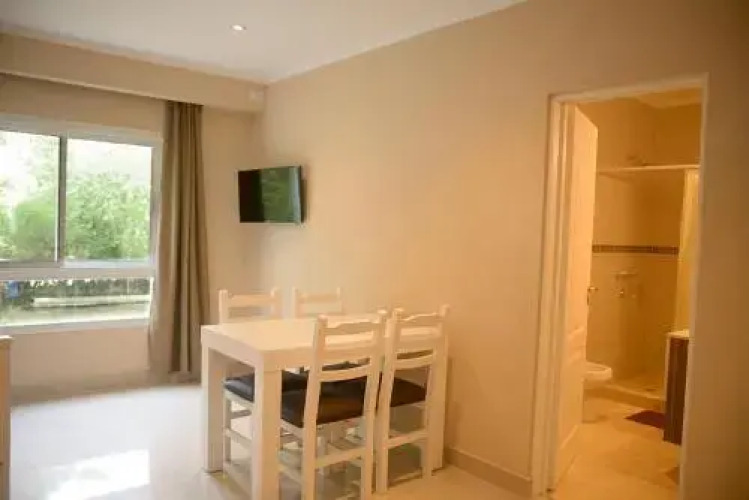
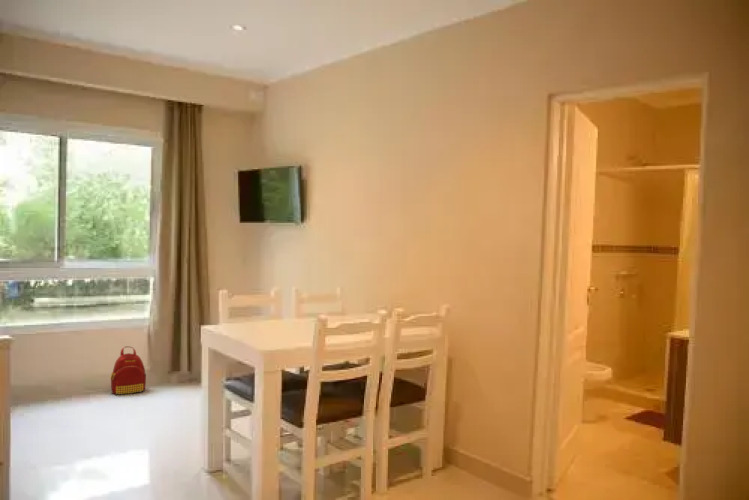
+ backpack [109,345,147,396]
